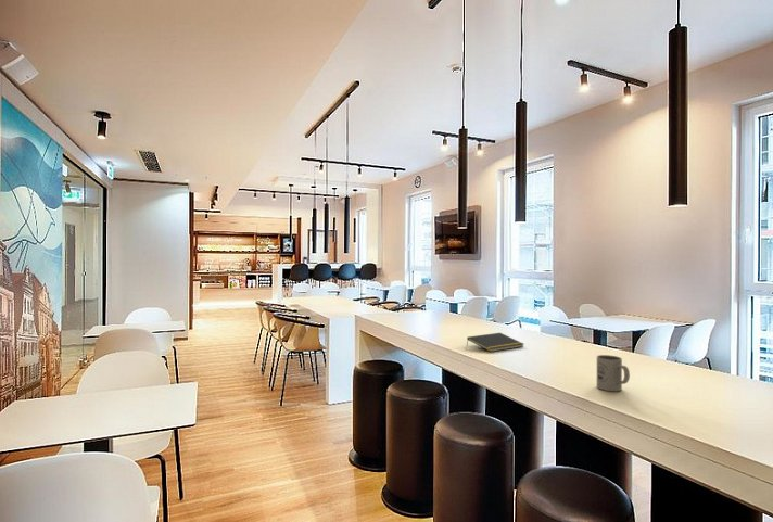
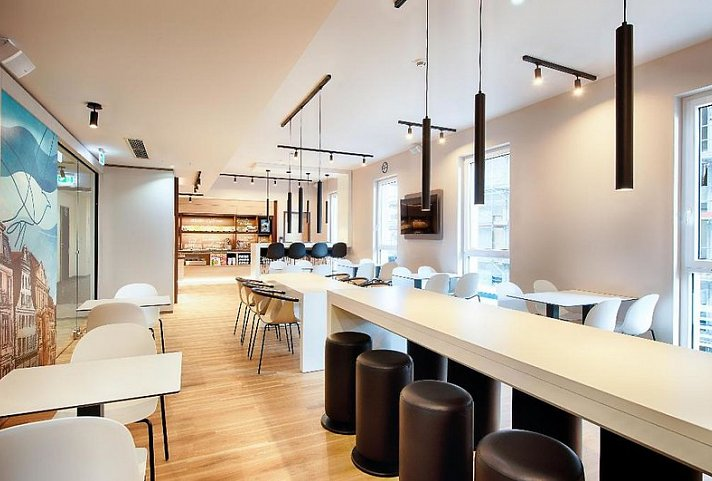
- mug [596,354,631,392]
- notepad [466,332,524,353]
